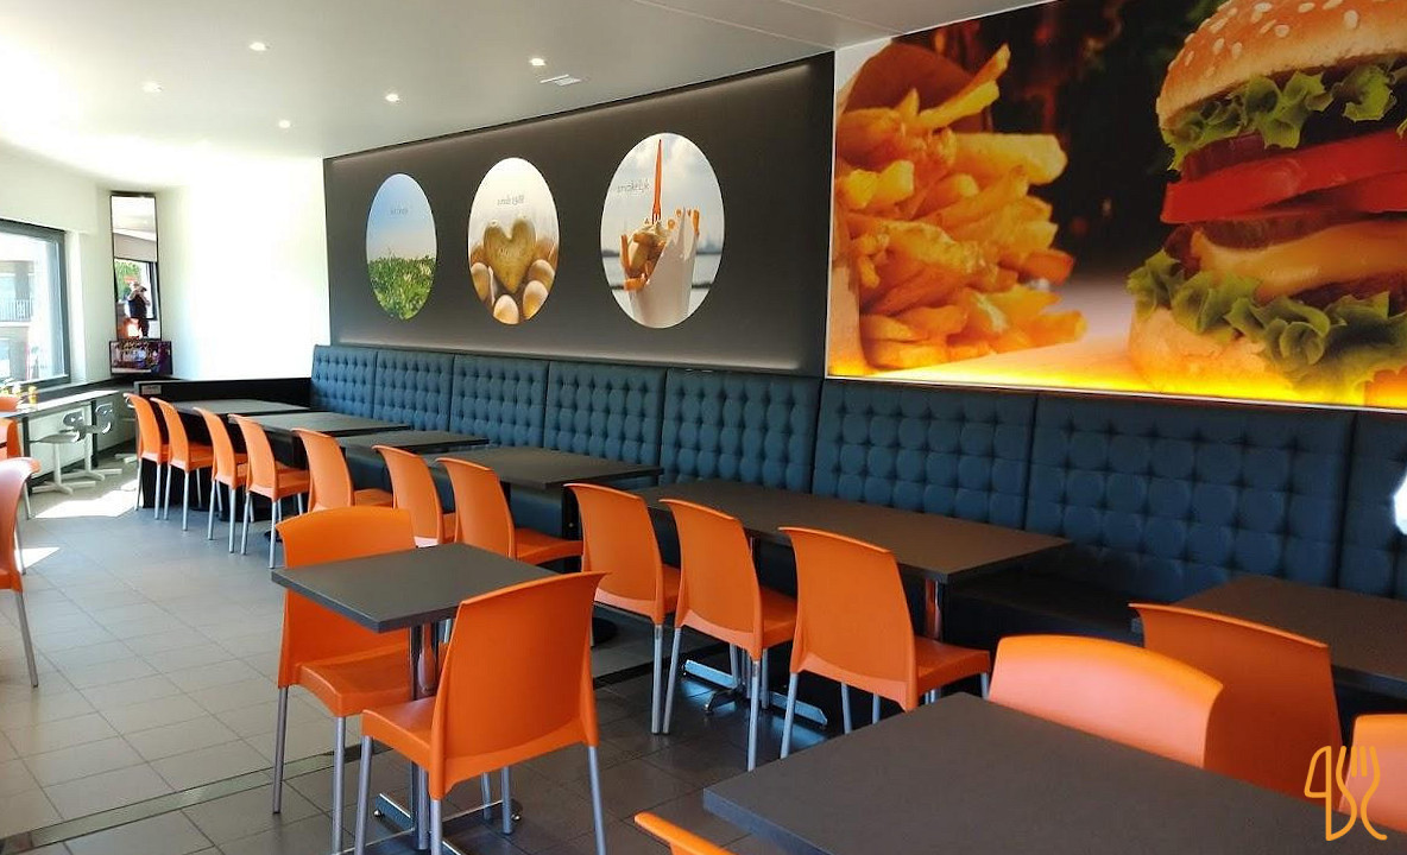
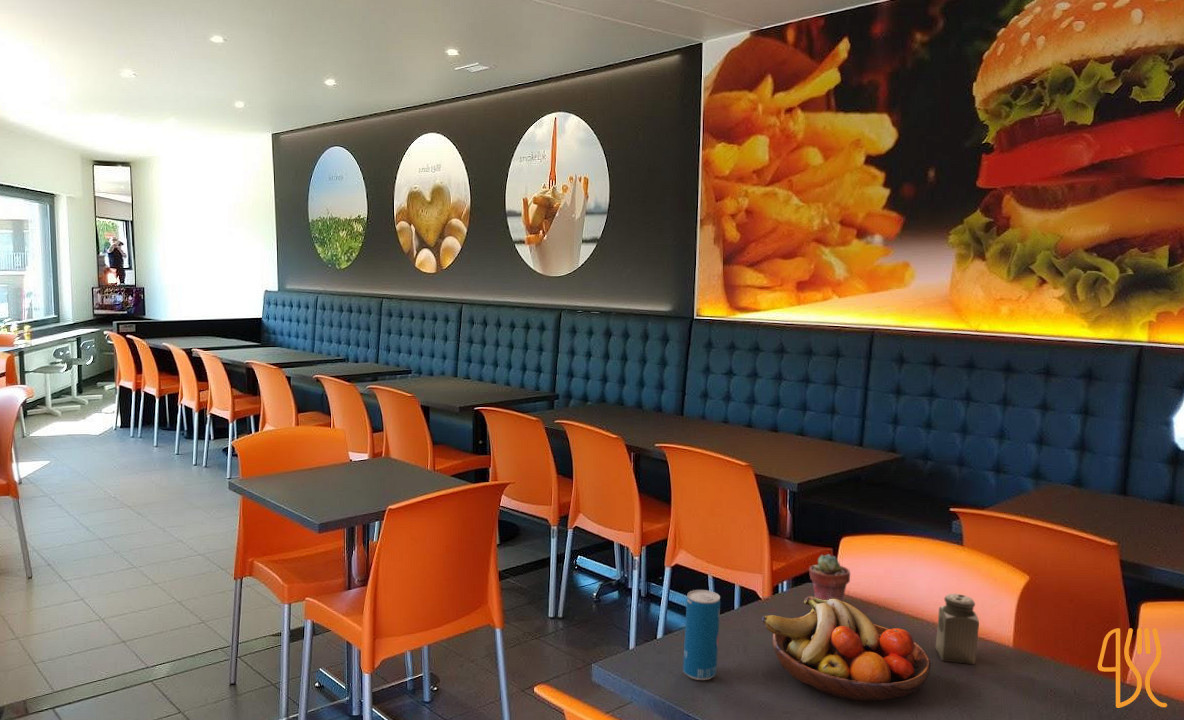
+ beverage can [682,589,721,681]
+ fruit bowl [761,595,932,702]
+ salt shaker [935,593,980,665]
+ potted succulent [808,553,851,602]
